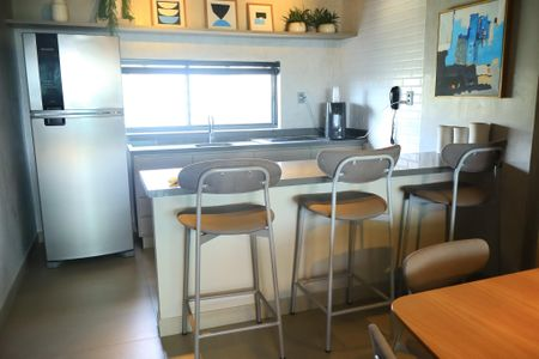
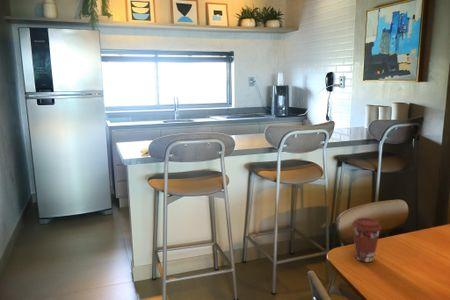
+ coffee cup [351,217,383,263]
